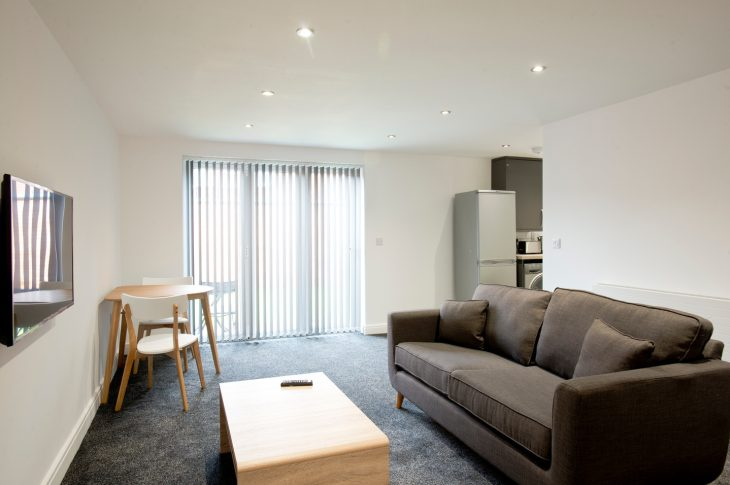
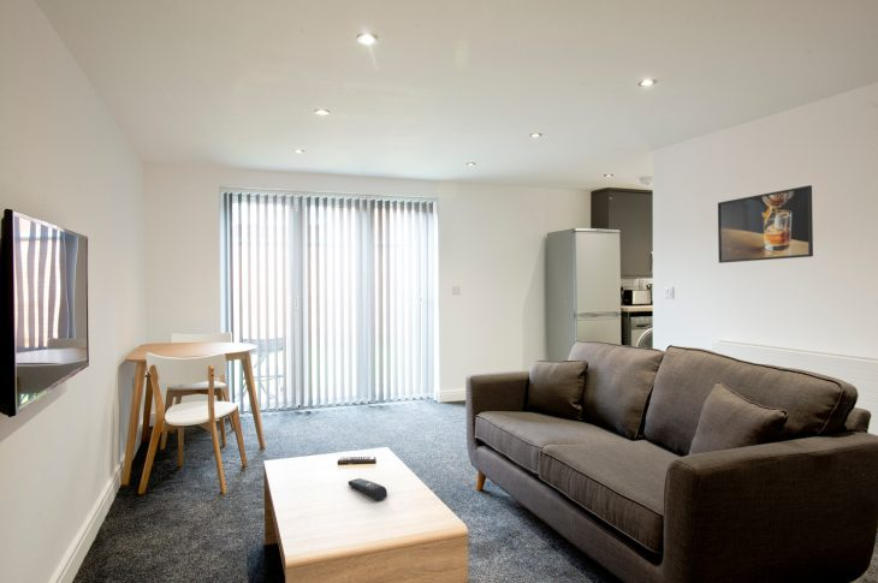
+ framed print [717,184,814,264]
+ remote control [346,477,388,501]
